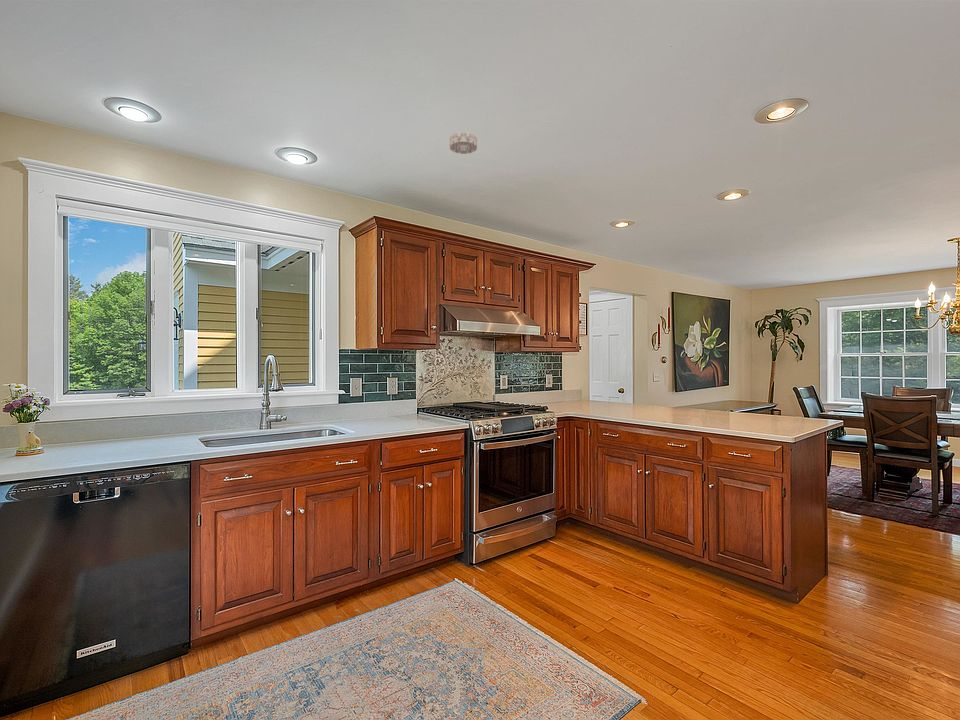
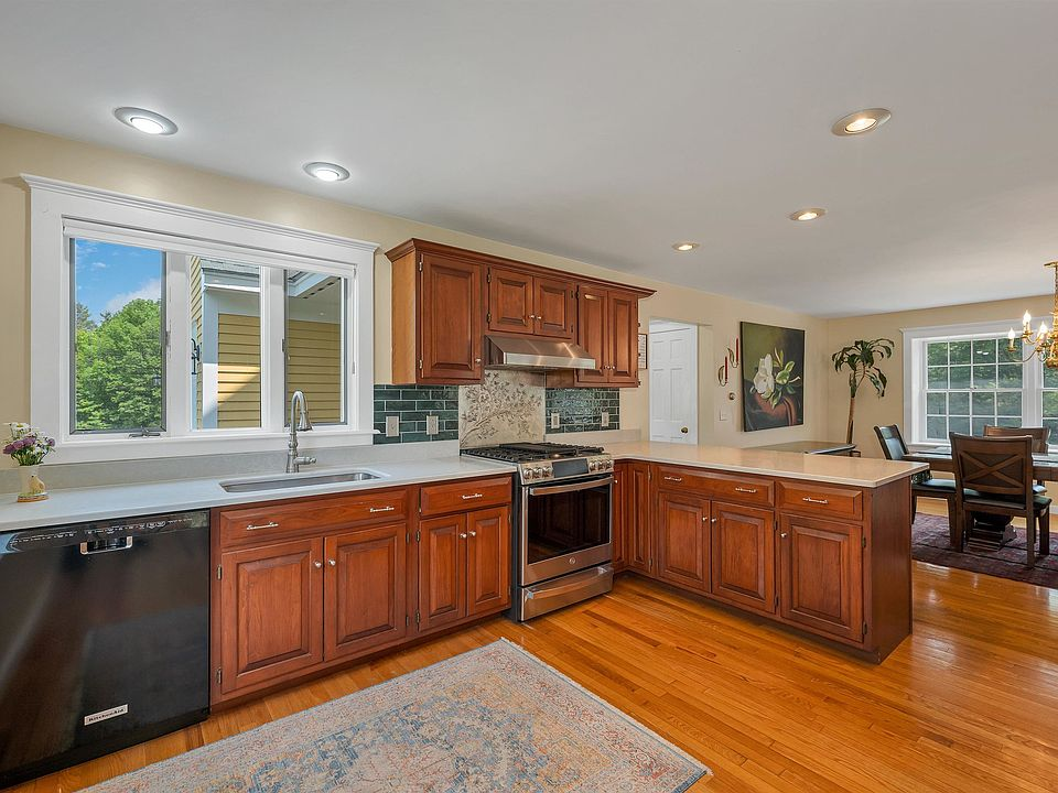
- smoke detector [449,131,478,155]
